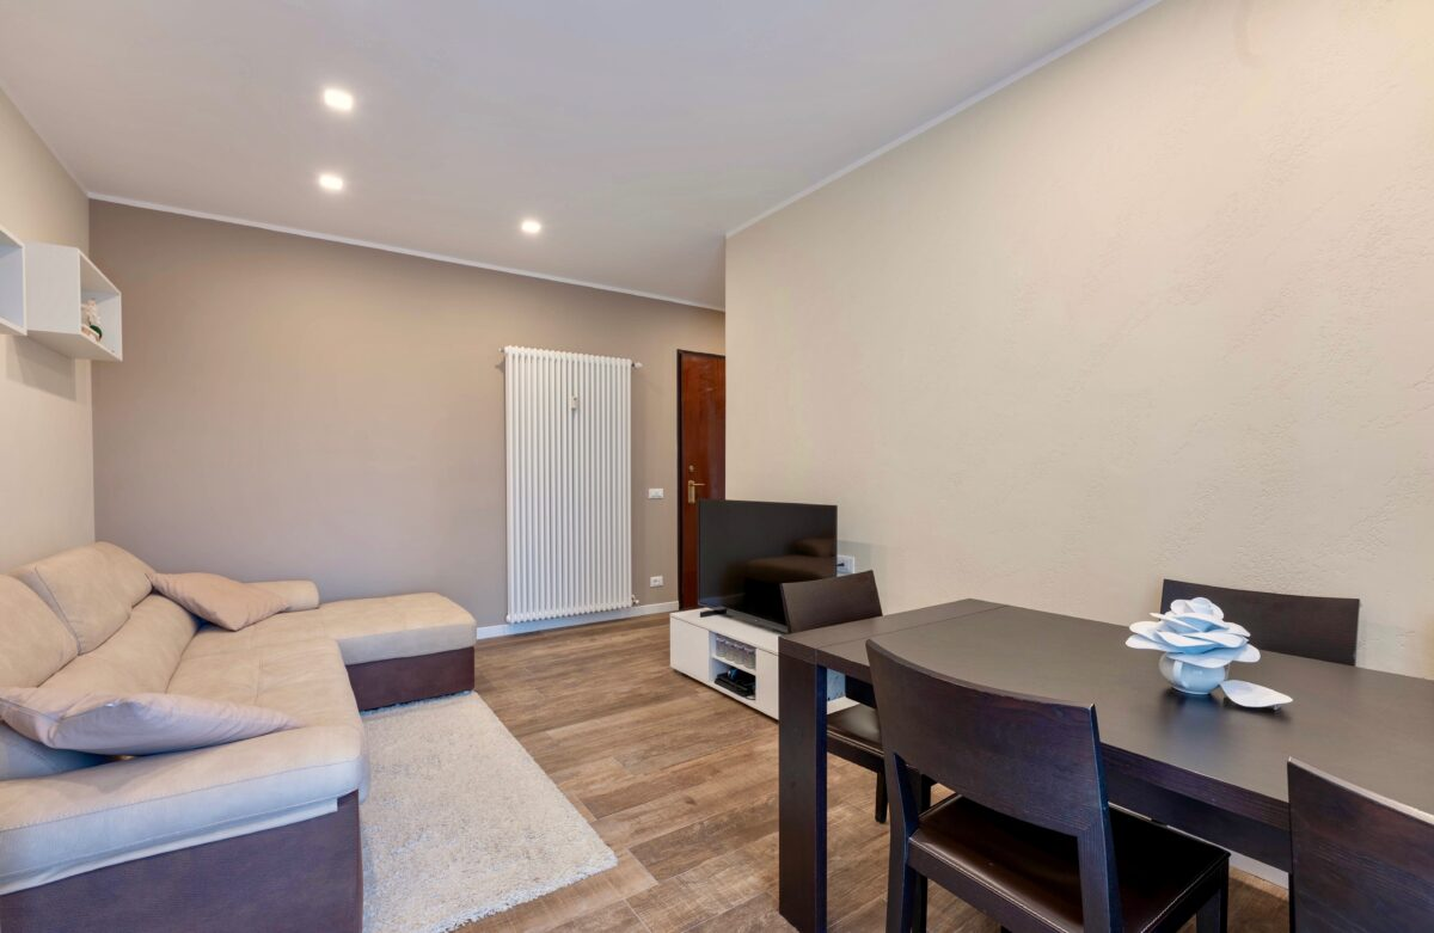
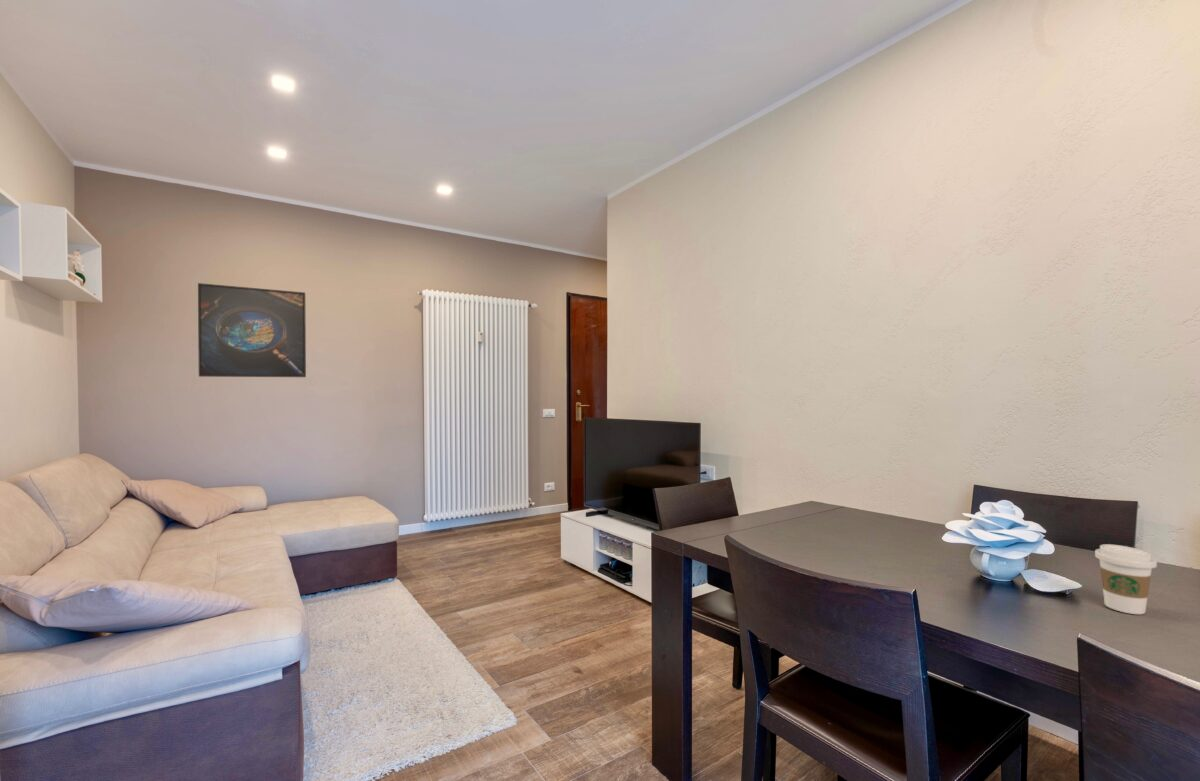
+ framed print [197,282,307,378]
+ coffee cup [1094,543,1158,615]
